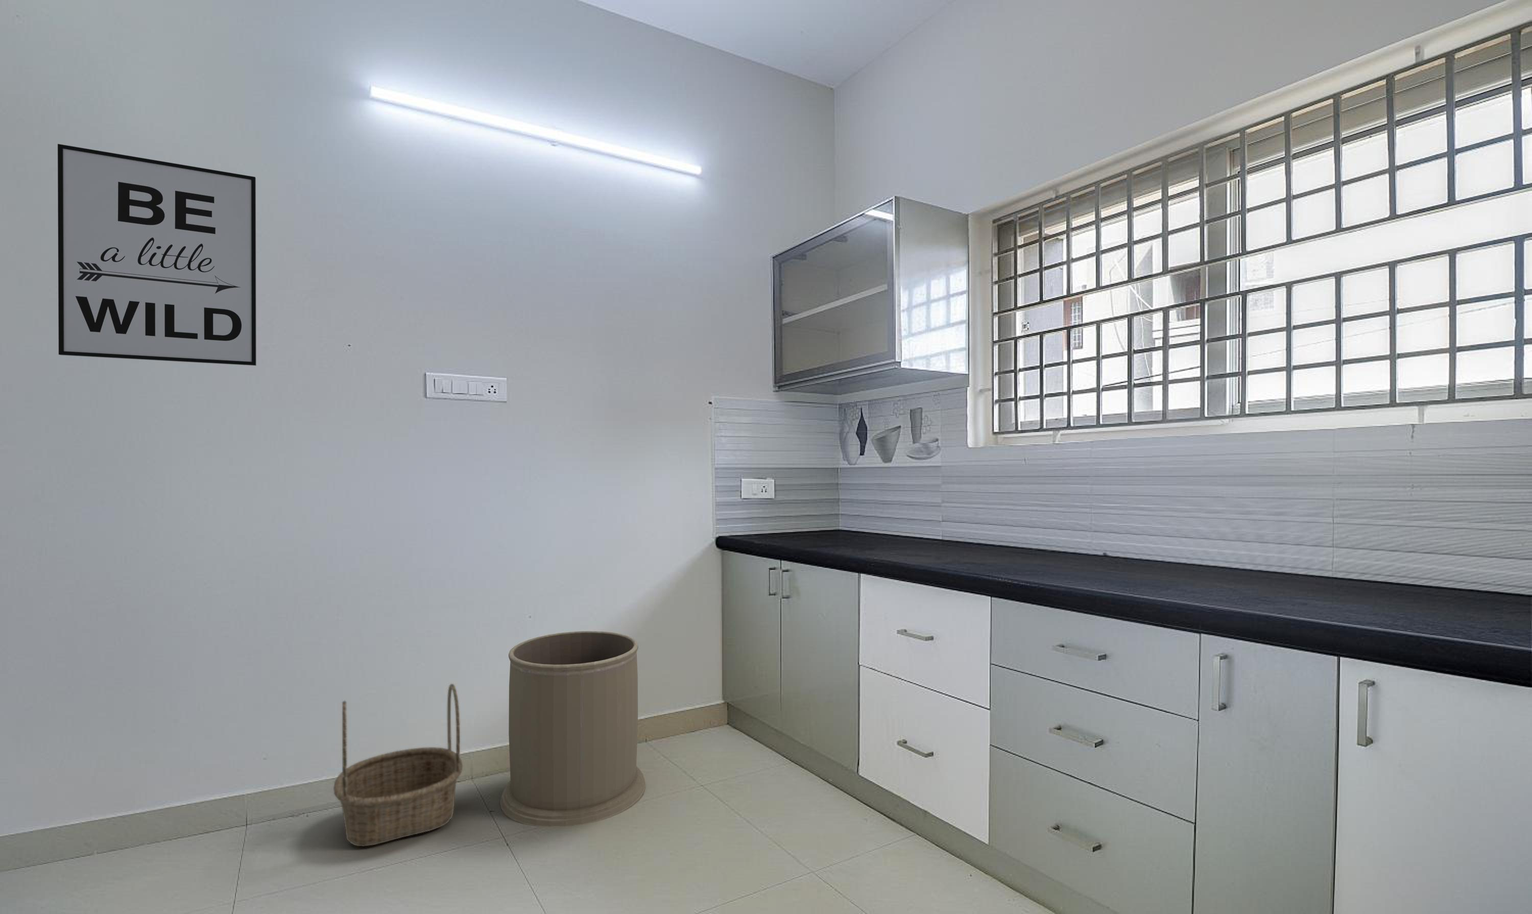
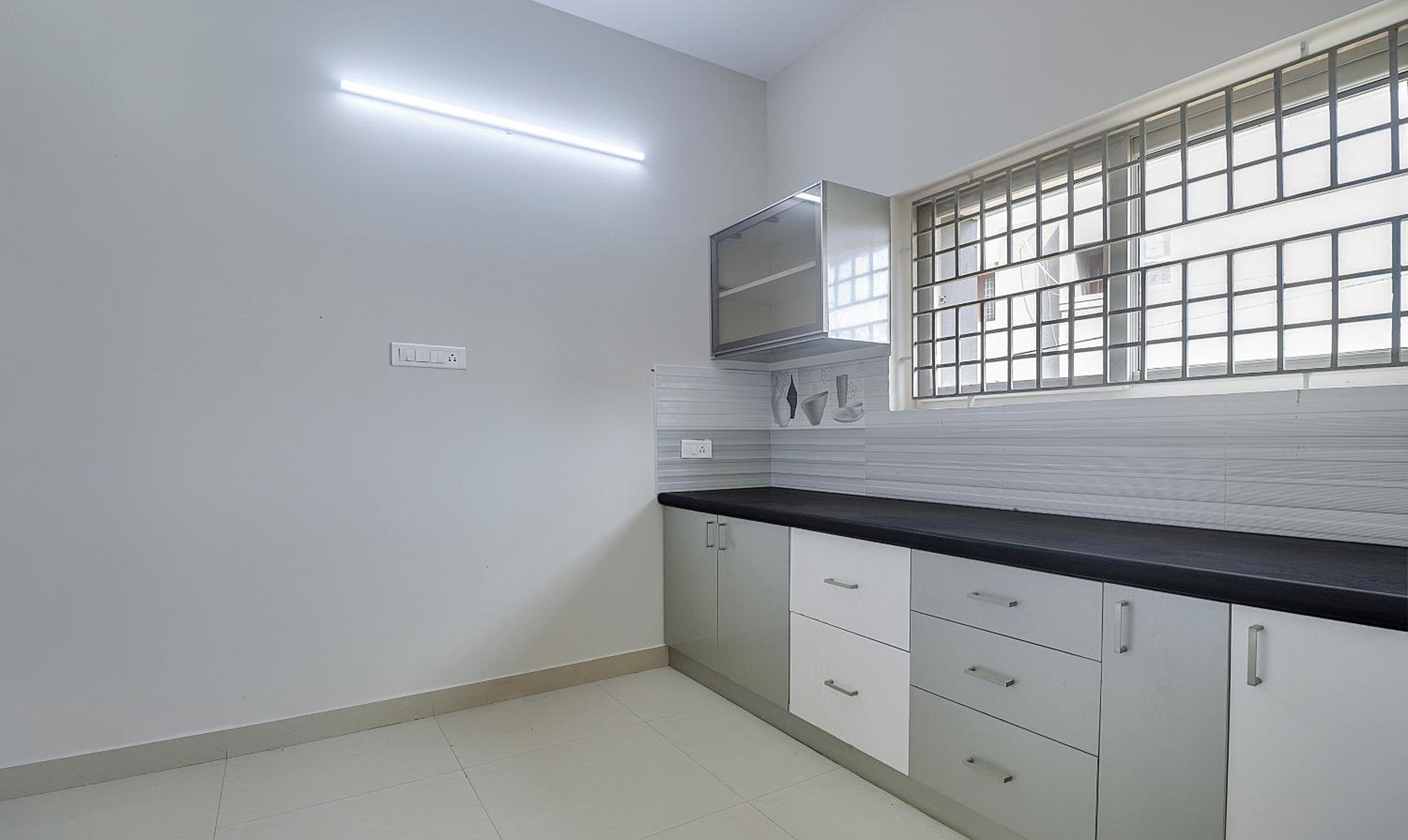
- basket [333,683,464,848]
- wall art [58,144,257,366]
- trash can [499,631,646,828]
